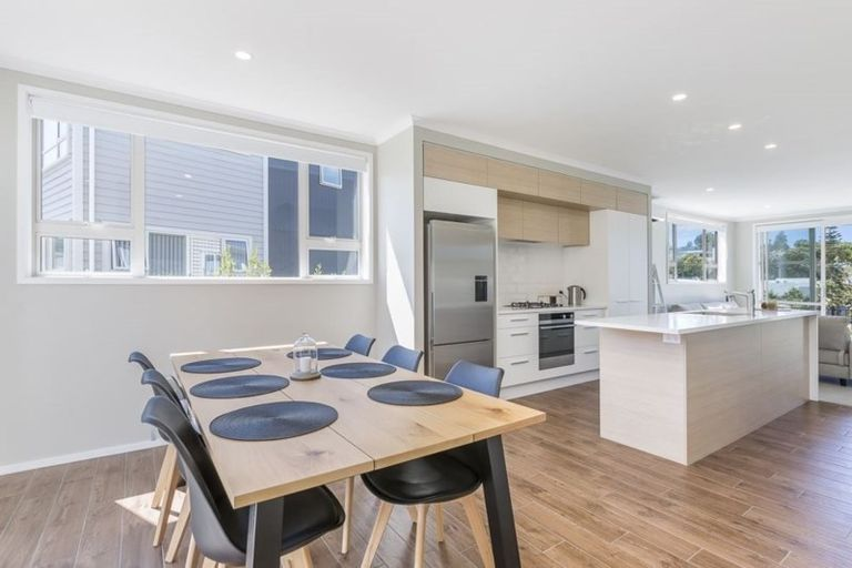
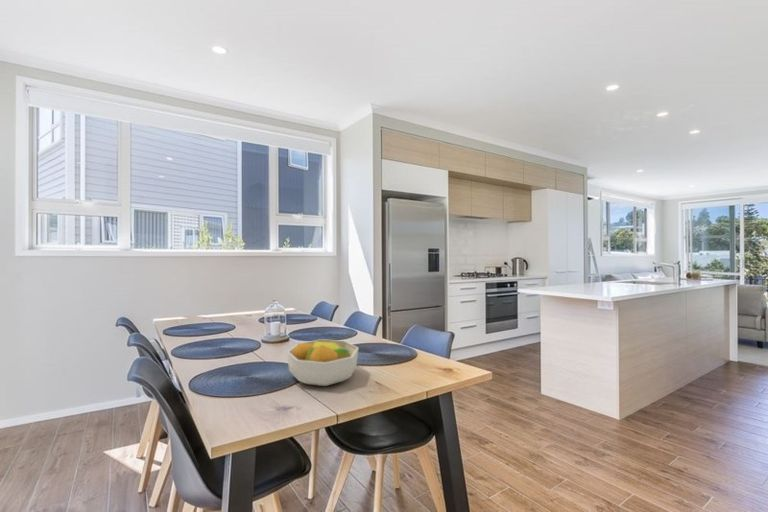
+ fruit bowl [286,338,359,387]
